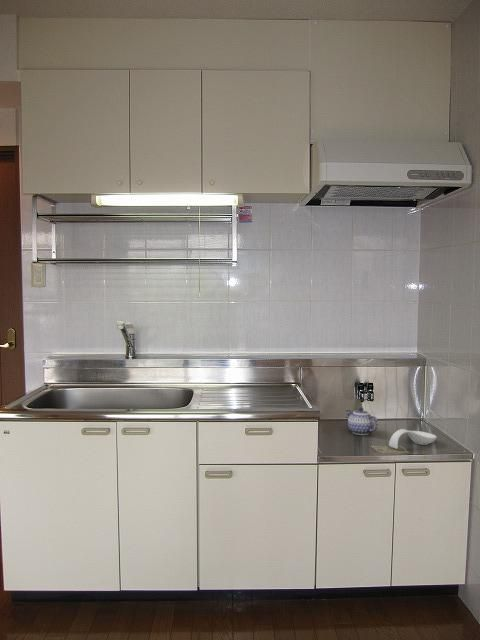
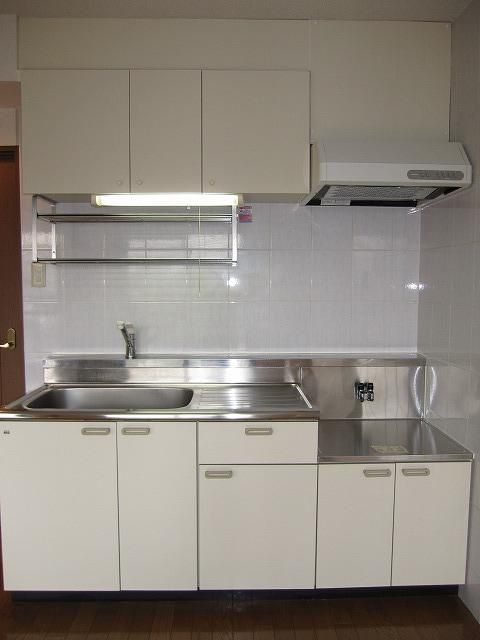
- teapot [345,407,379,436]
- spoon rest [388,428,438,450]
